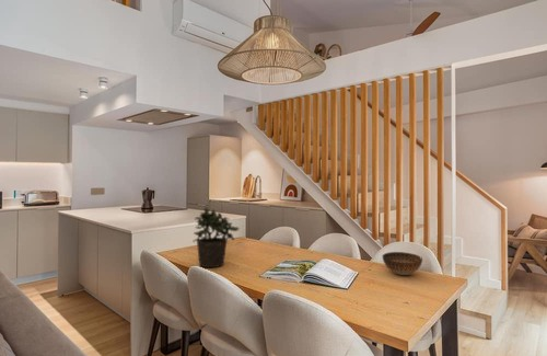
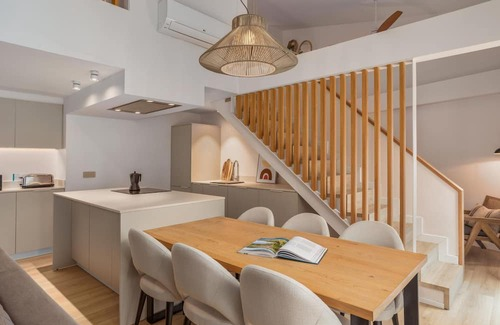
- bowl [382,251,423,276]
- potted plant [193,206,241,268]
